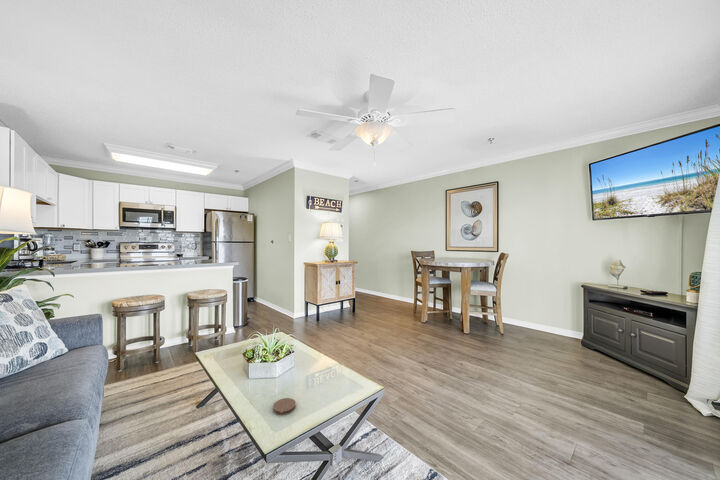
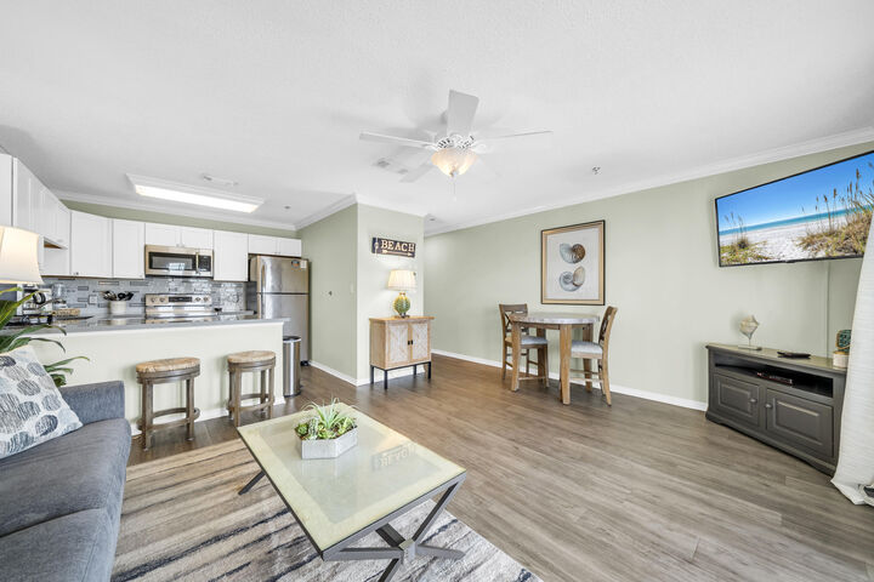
- coaster [272,397,297,416]
